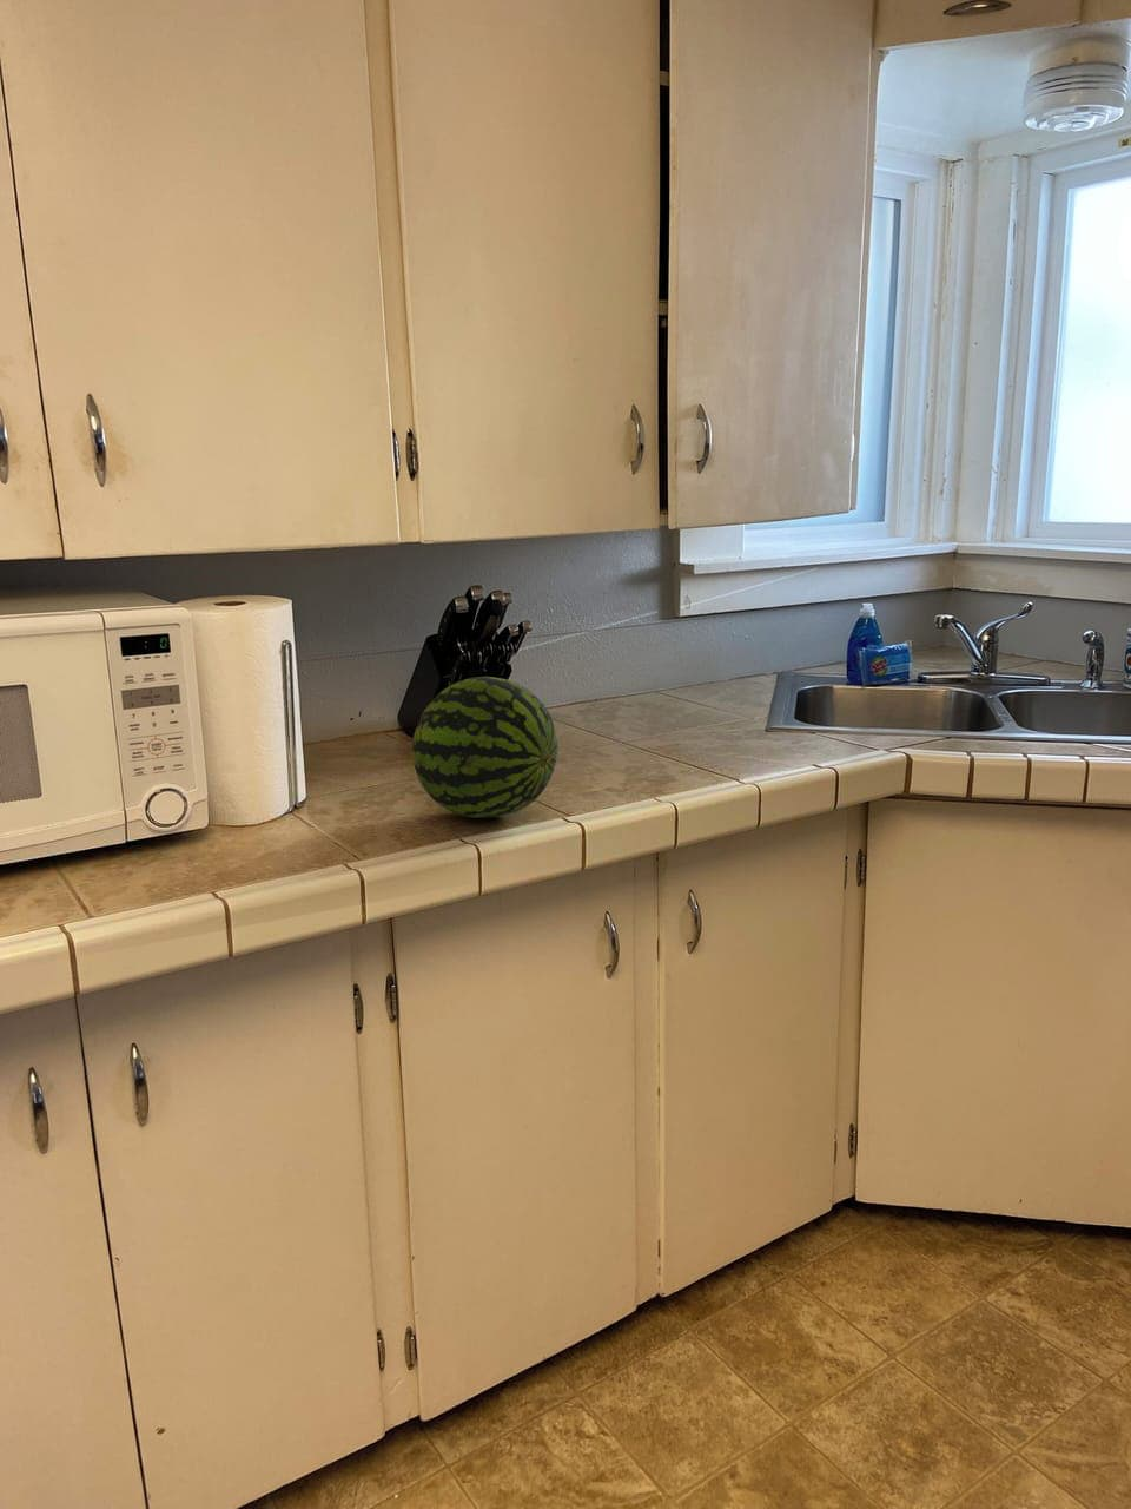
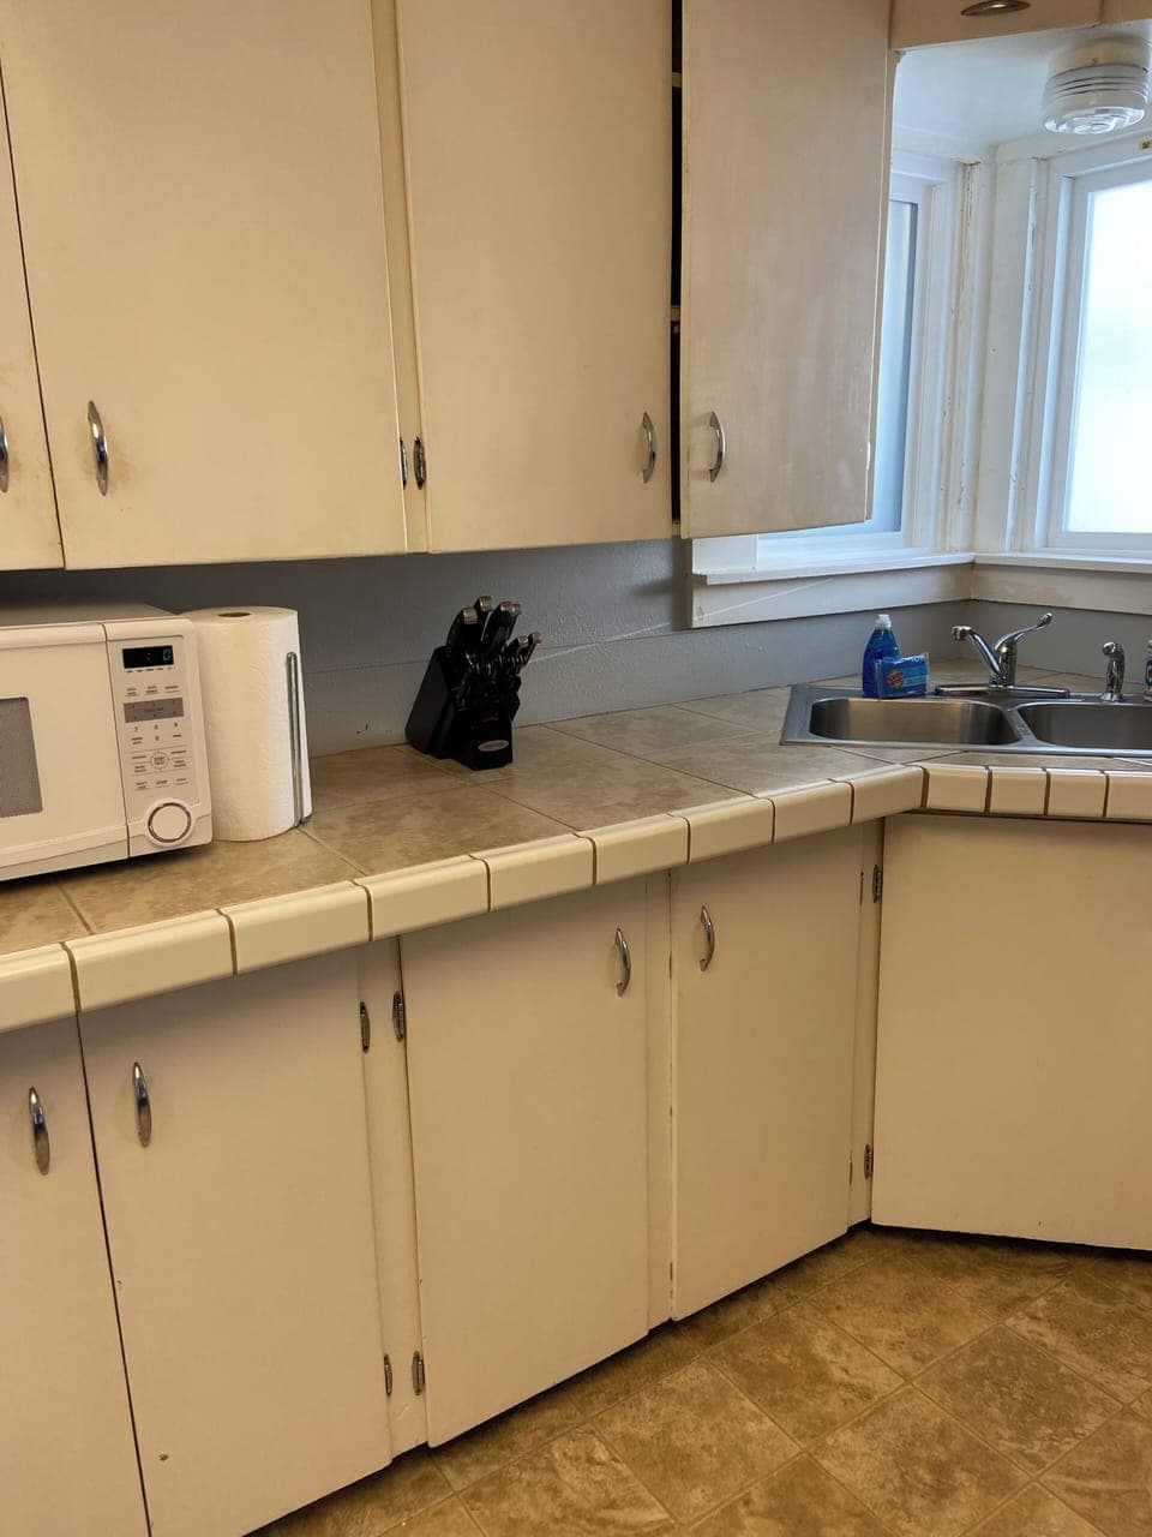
- fruit [411,676,558,820]
